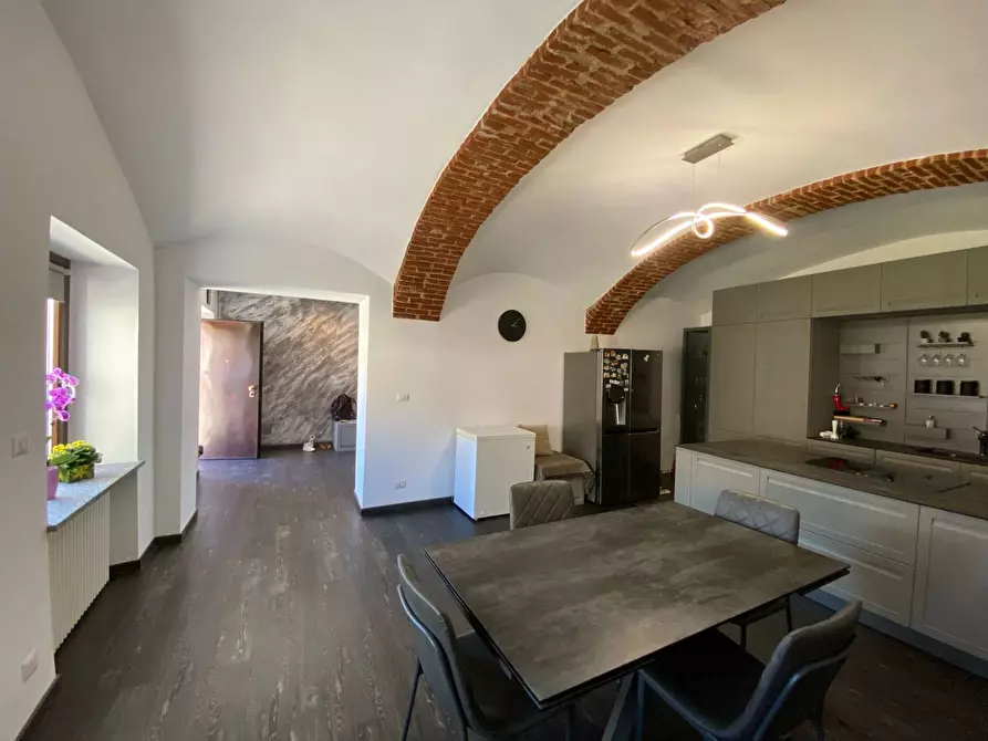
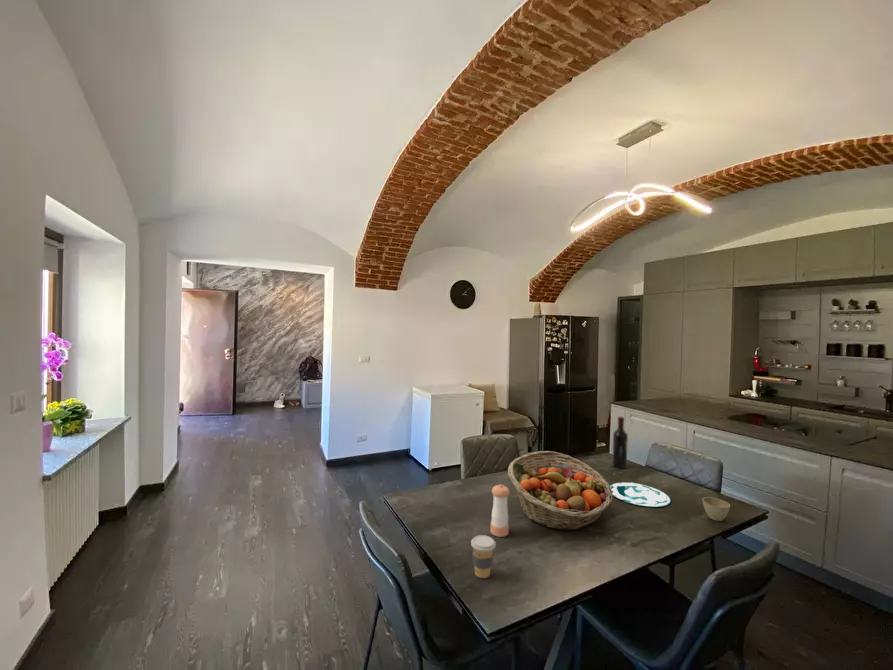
+ flower pot [702,496,731,522]
+ fruit basket [507,450,614,531]
+ plate [610,482,672,508]
+ pepper shaker [490,483,510,538]
+ wine bottle [611,415,629,469]
+ coffee cup [470,534,497,579]
